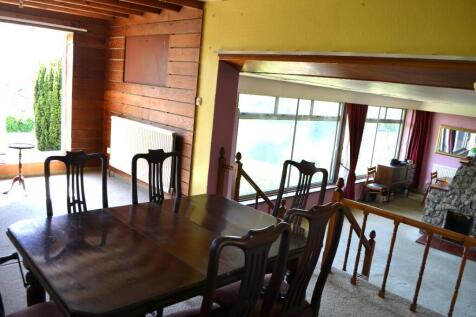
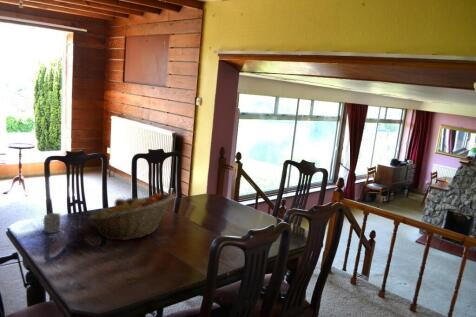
+ cup [42,212,61,234]
+ fruit basket [87,192,175,241]
